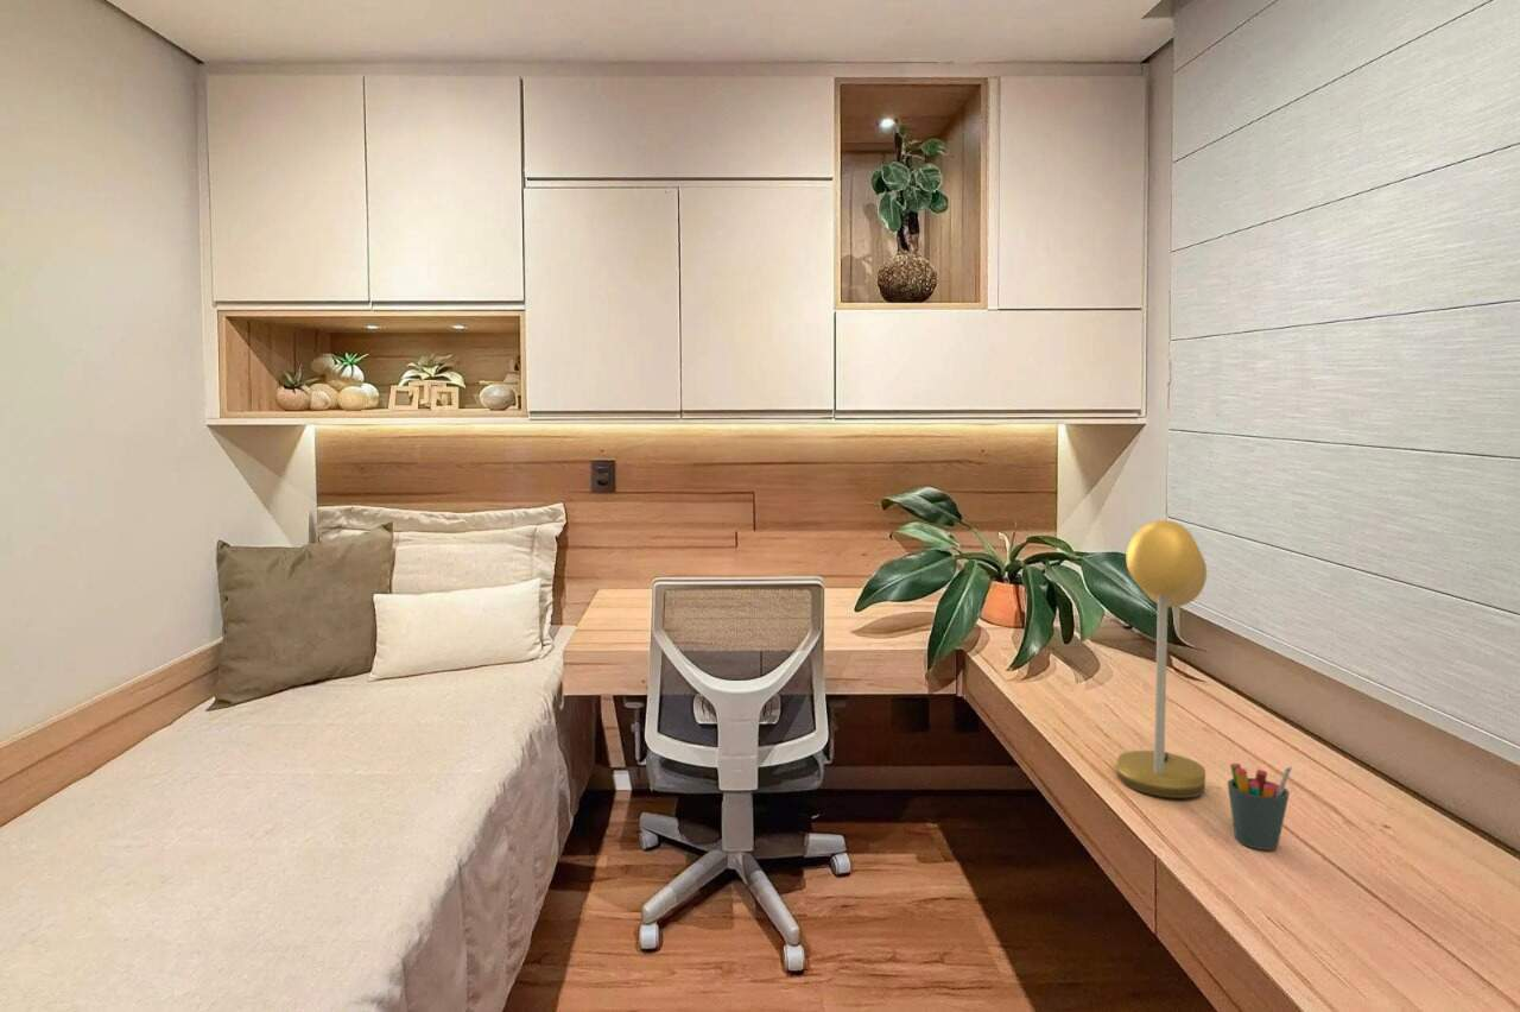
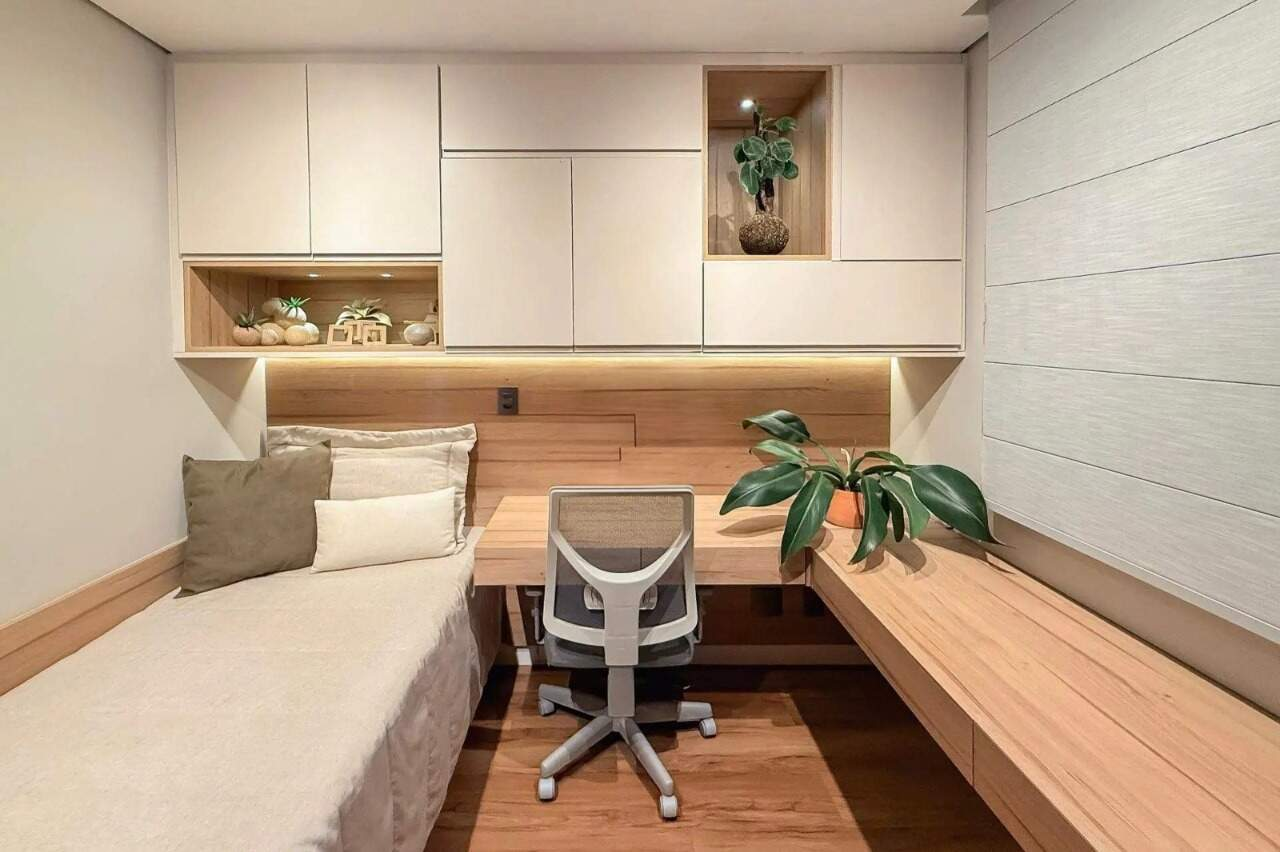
- pen holder [1227,763,1293,850]
- desk lamp [1116,519,1208,799]
